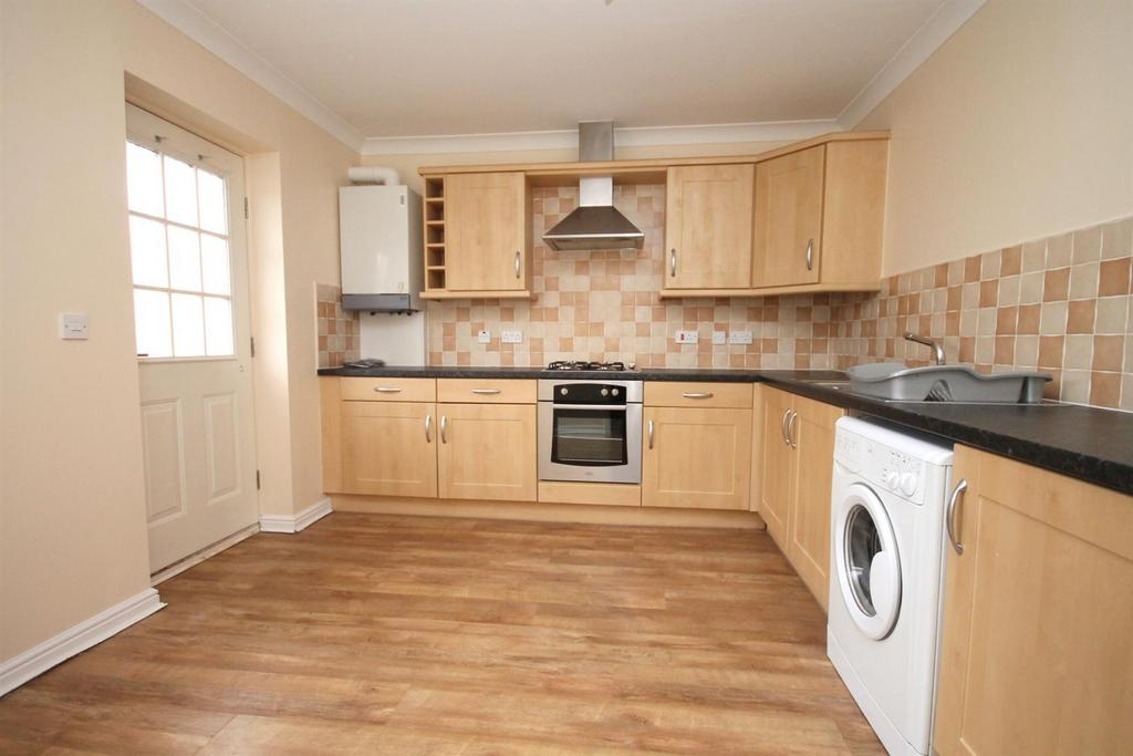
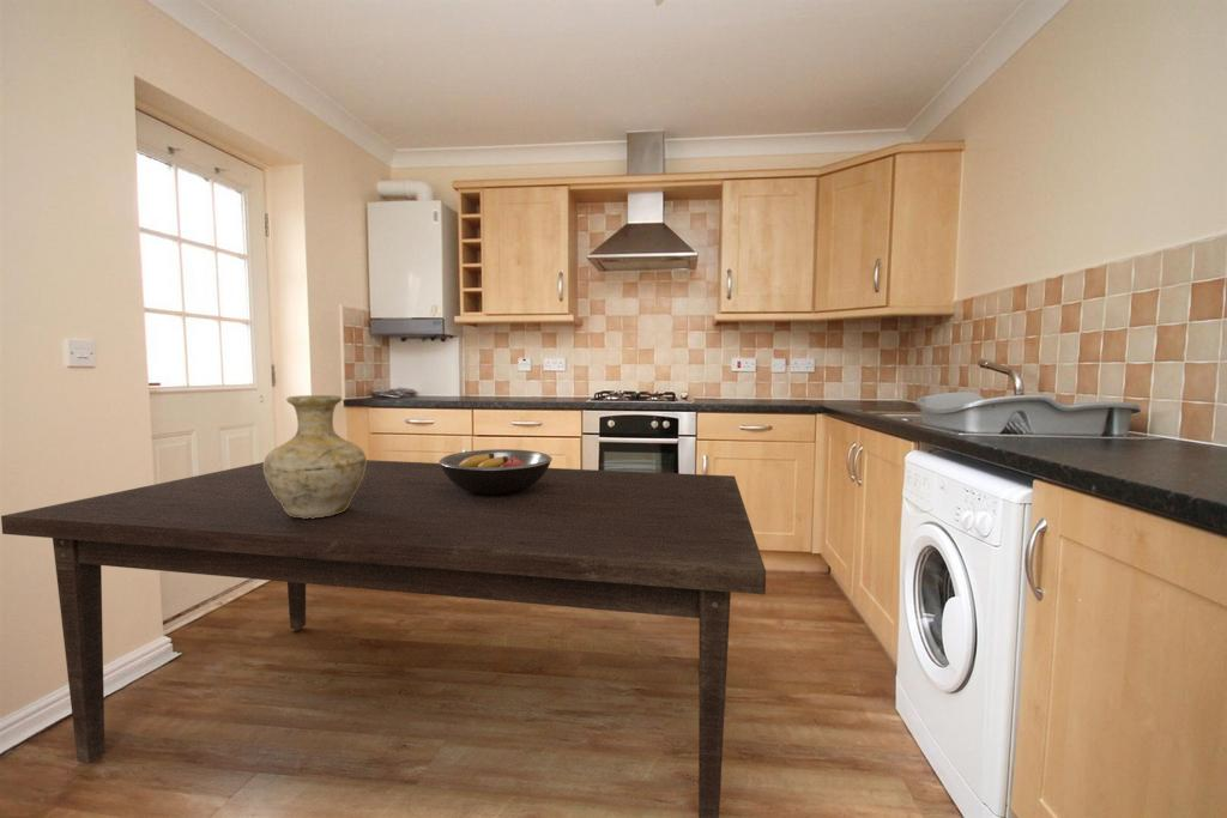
+ vase [262,394,368,519]
+ fruit bowl [437,448,554,495]
+ dining table [0,459,767,818]
